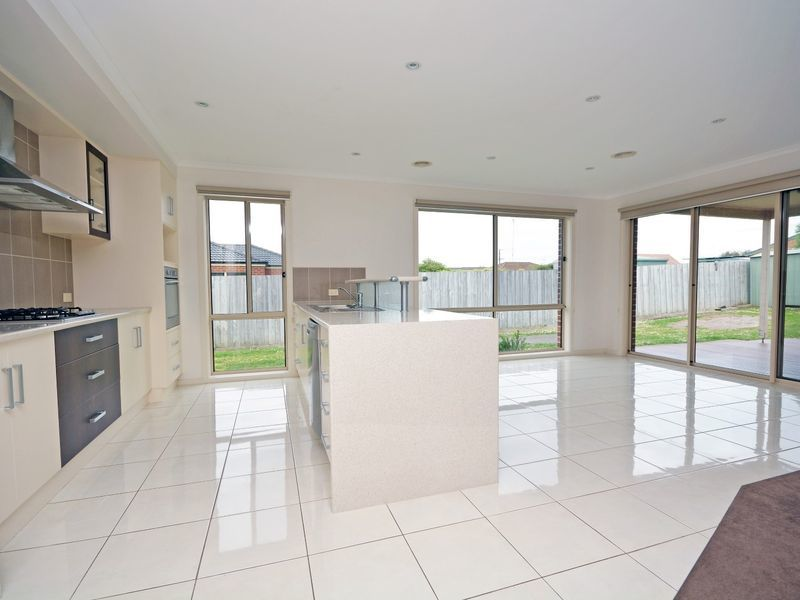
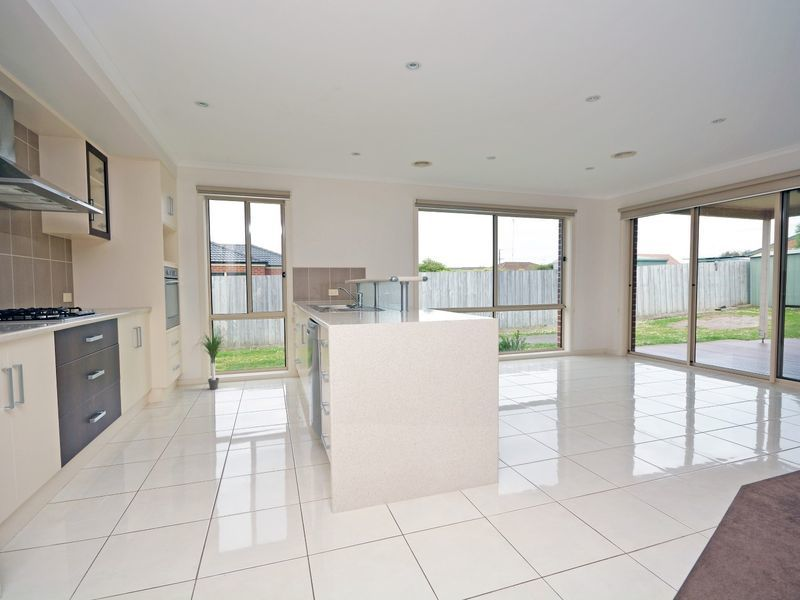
+ potted plant [190,326,234,391]
